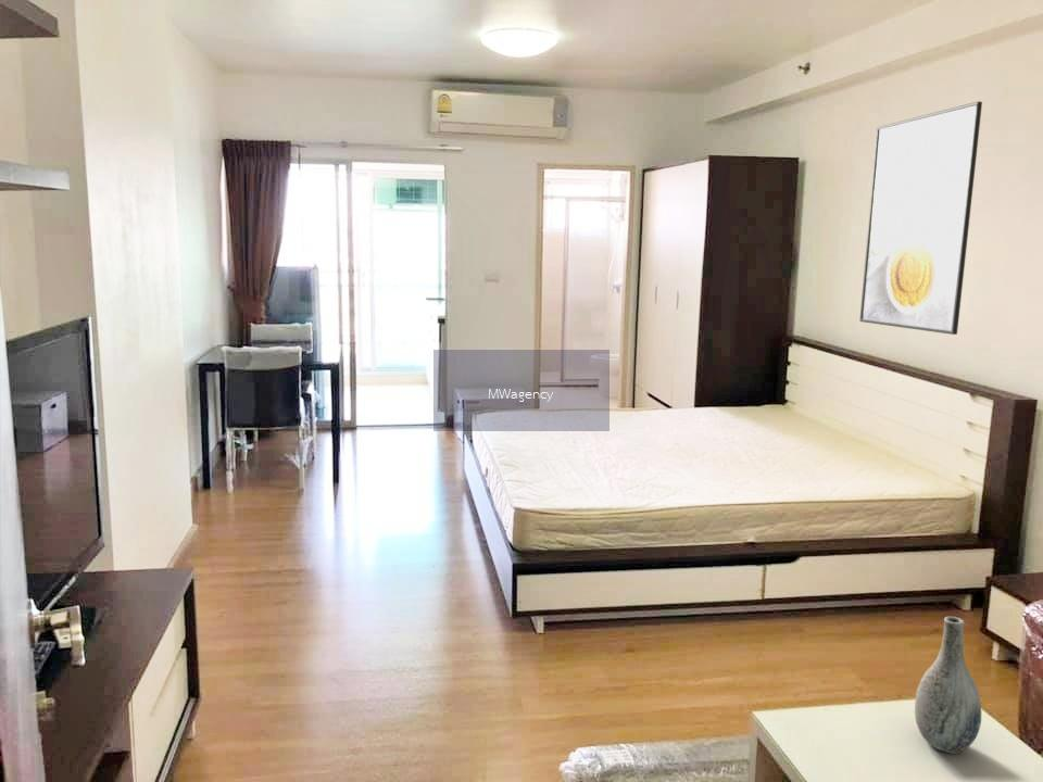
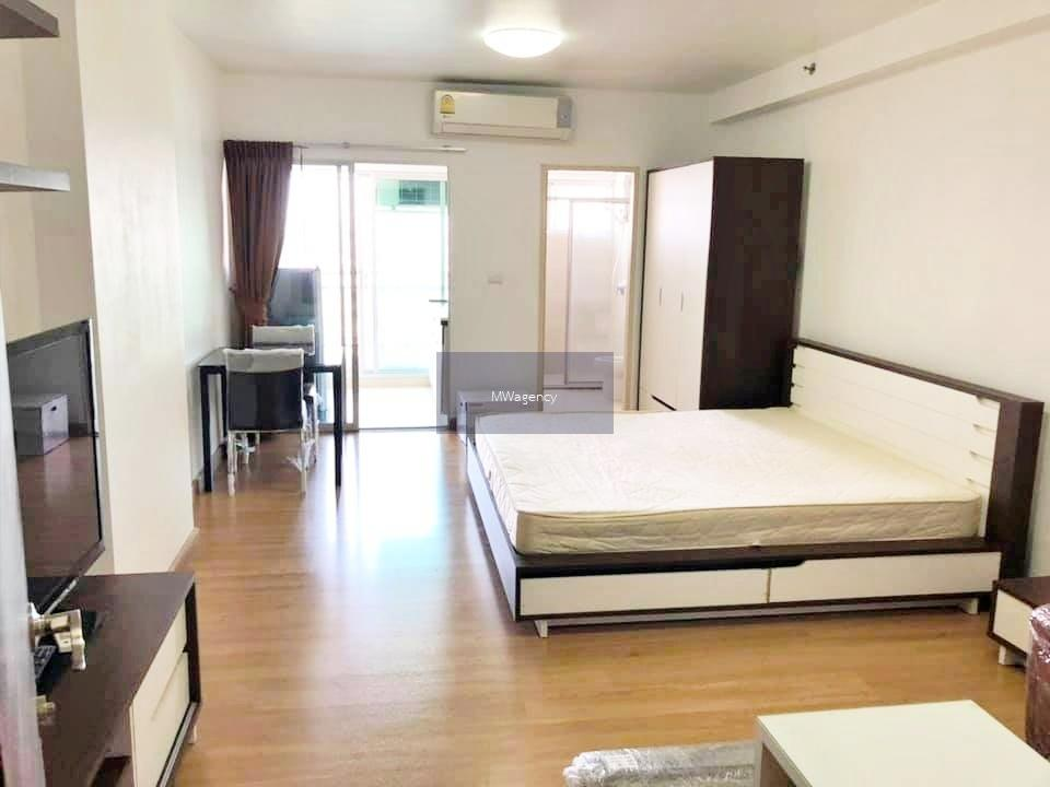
- vase [914,616,982,755]
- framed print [858,100,983,336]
